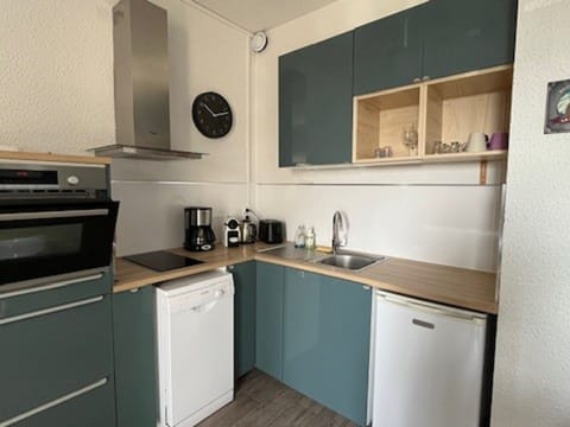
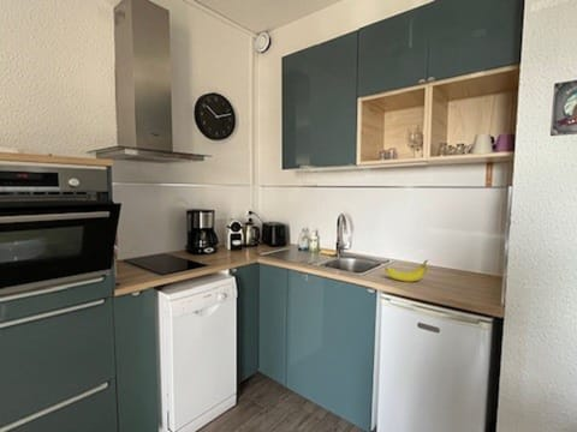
+ fruit [383,259,428,282]
